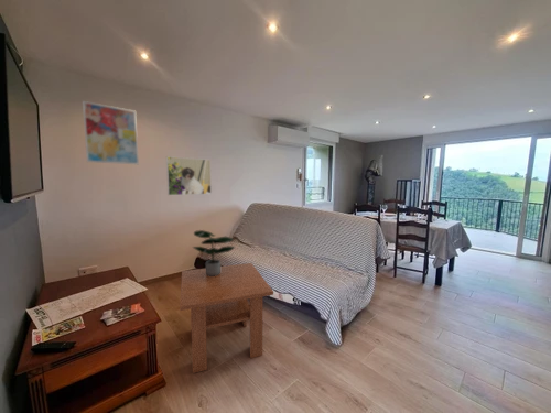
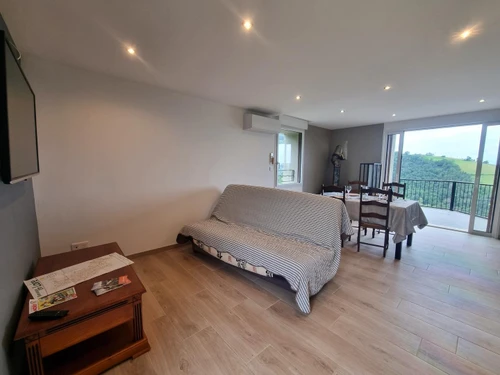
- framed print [165,155,213,196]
- wall art [82,100,140,165]
- coffee table [179,262,274,374]
- potted plant [192,229,237,276]
